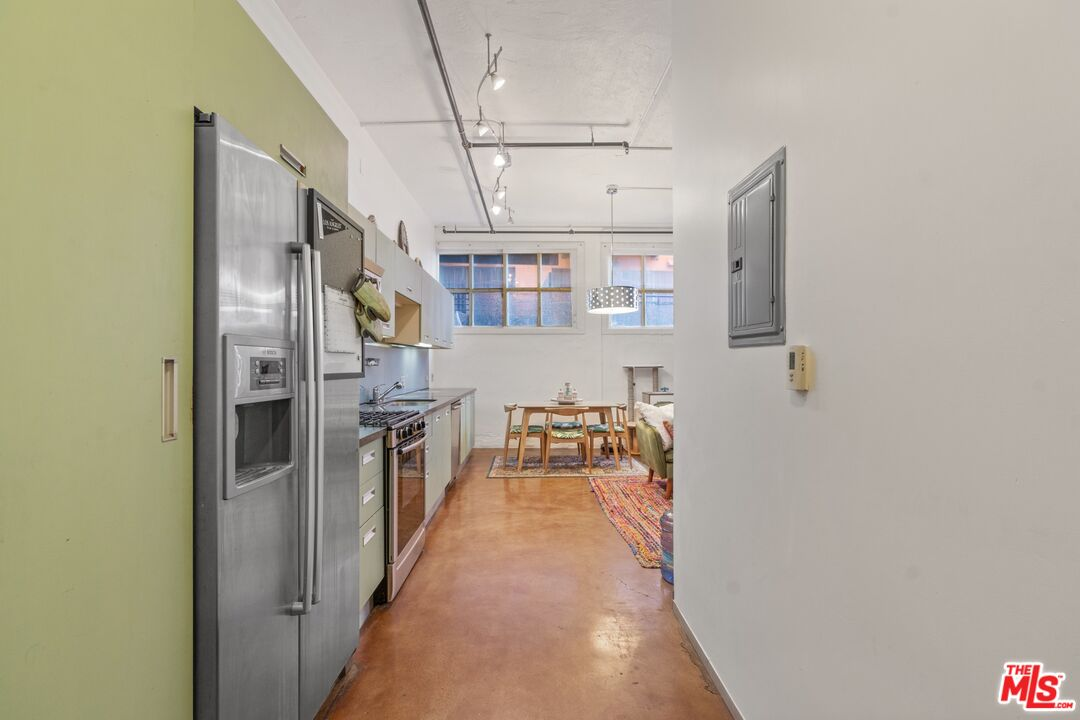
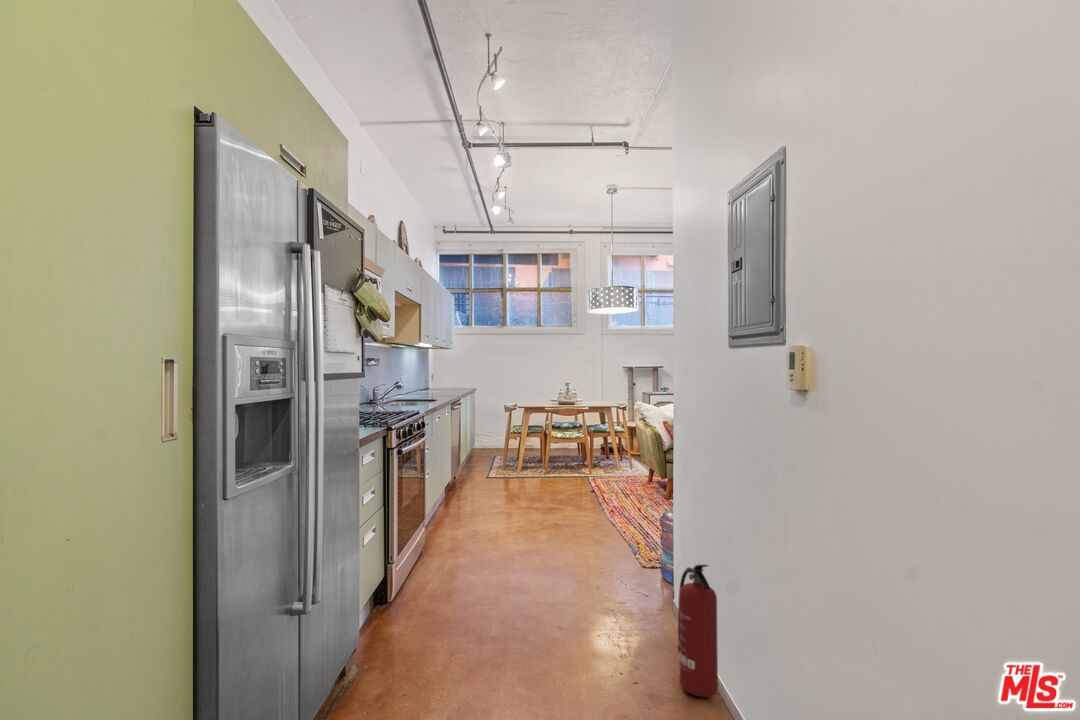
+ fire extinguisher [677,564,719,698]
